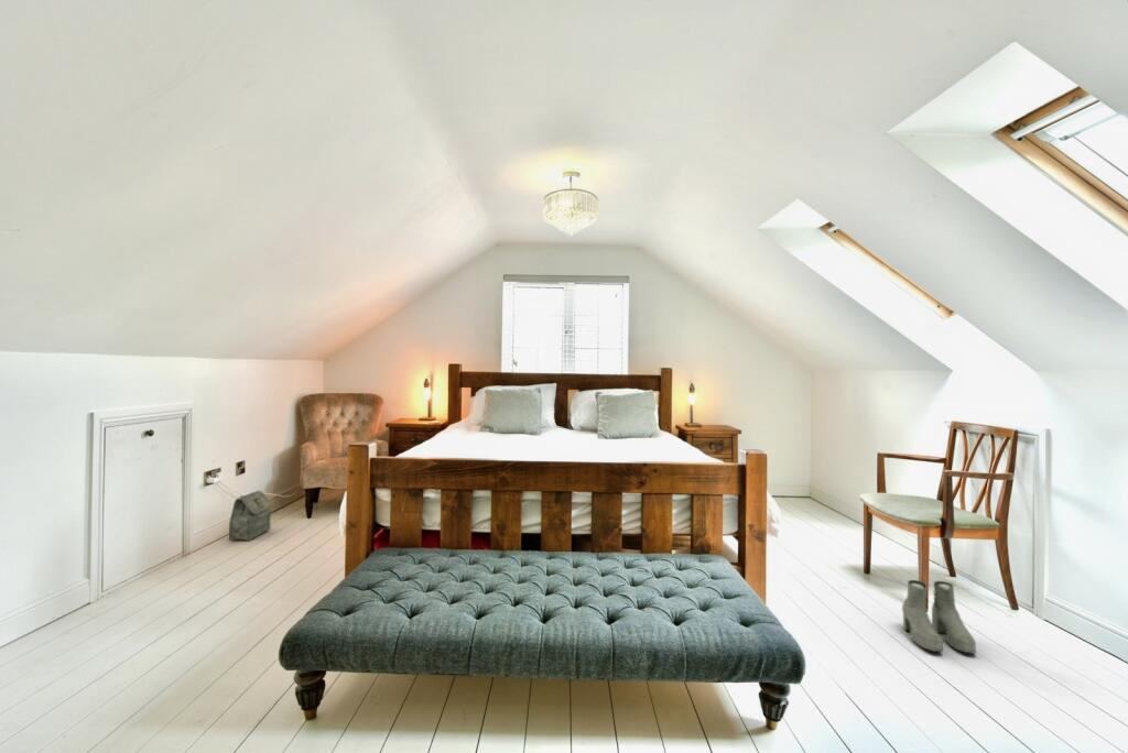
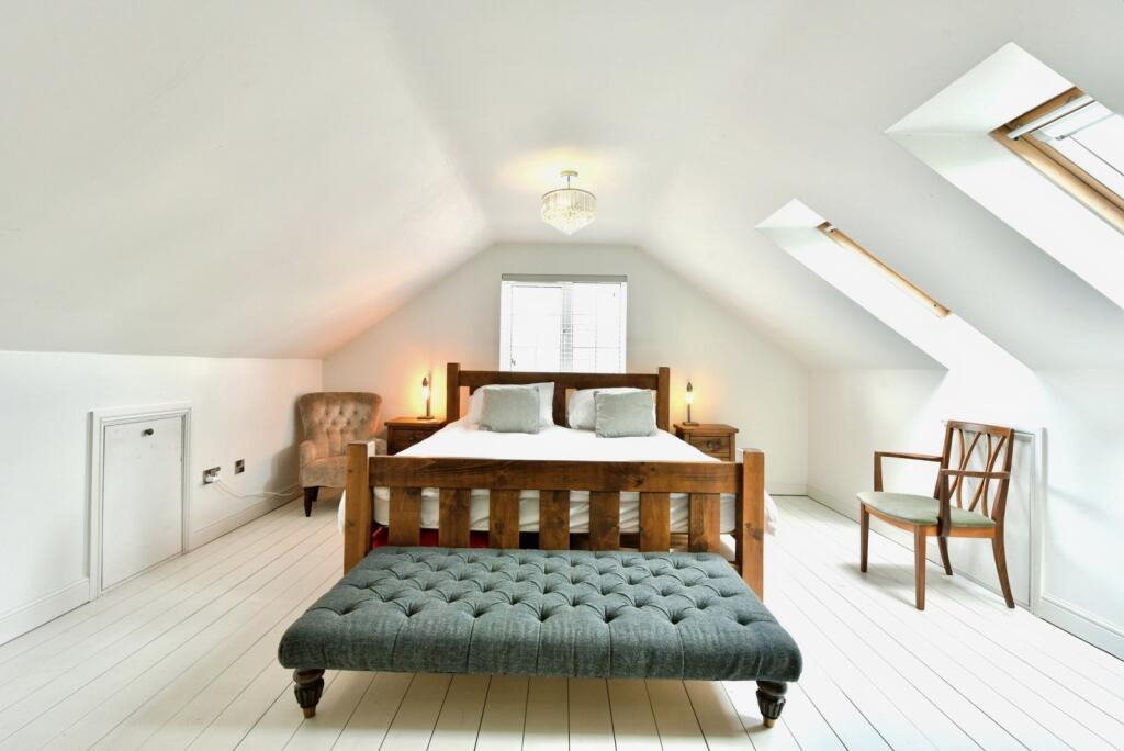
- bag [228,490,272,542]
- boots [901,579,977,655]
